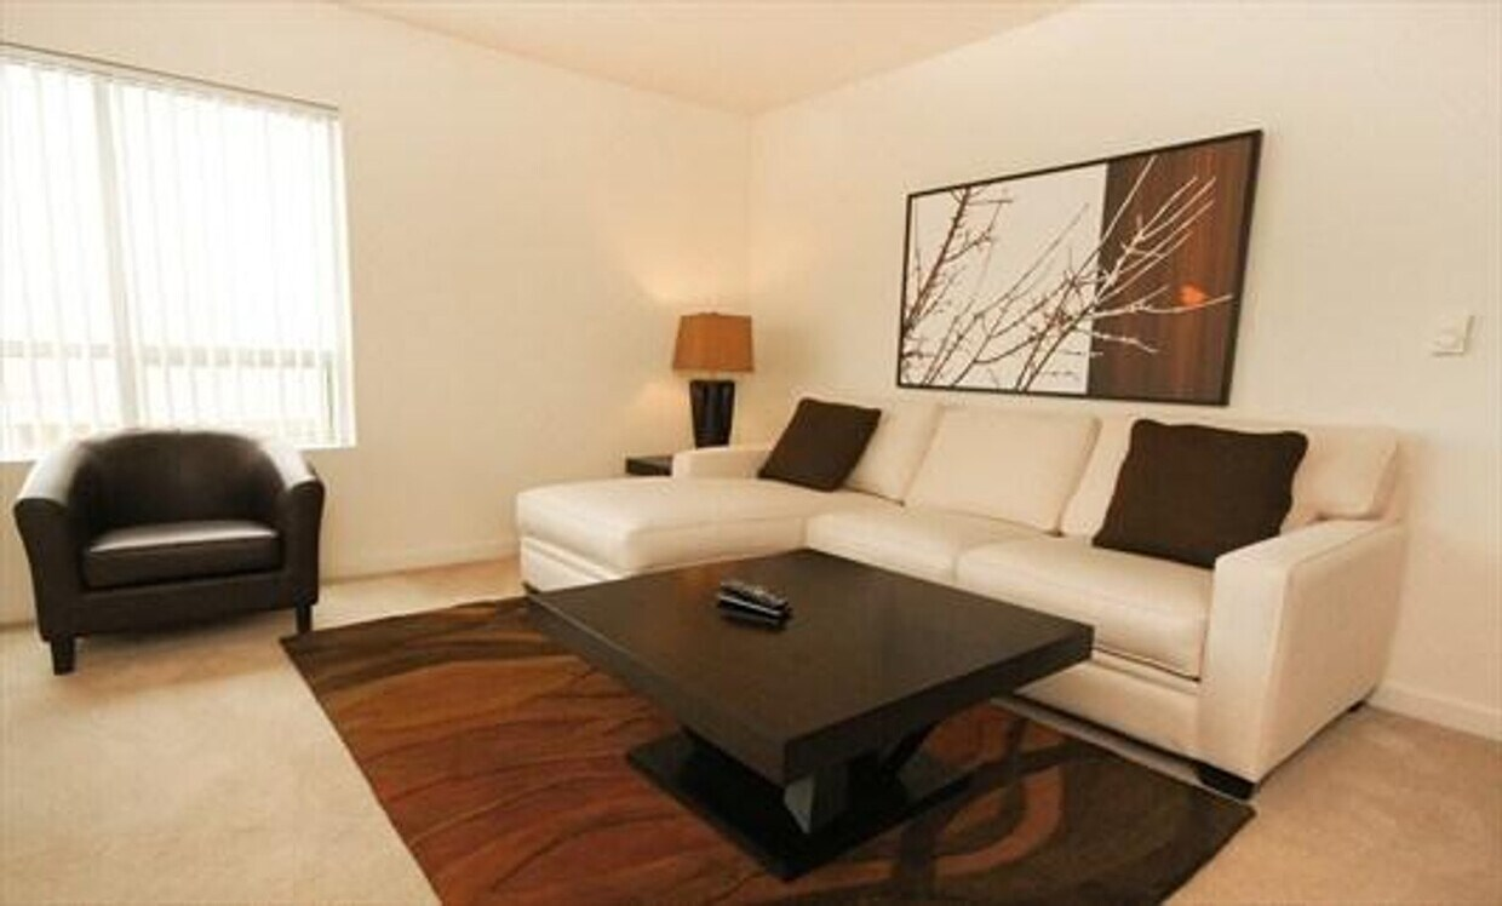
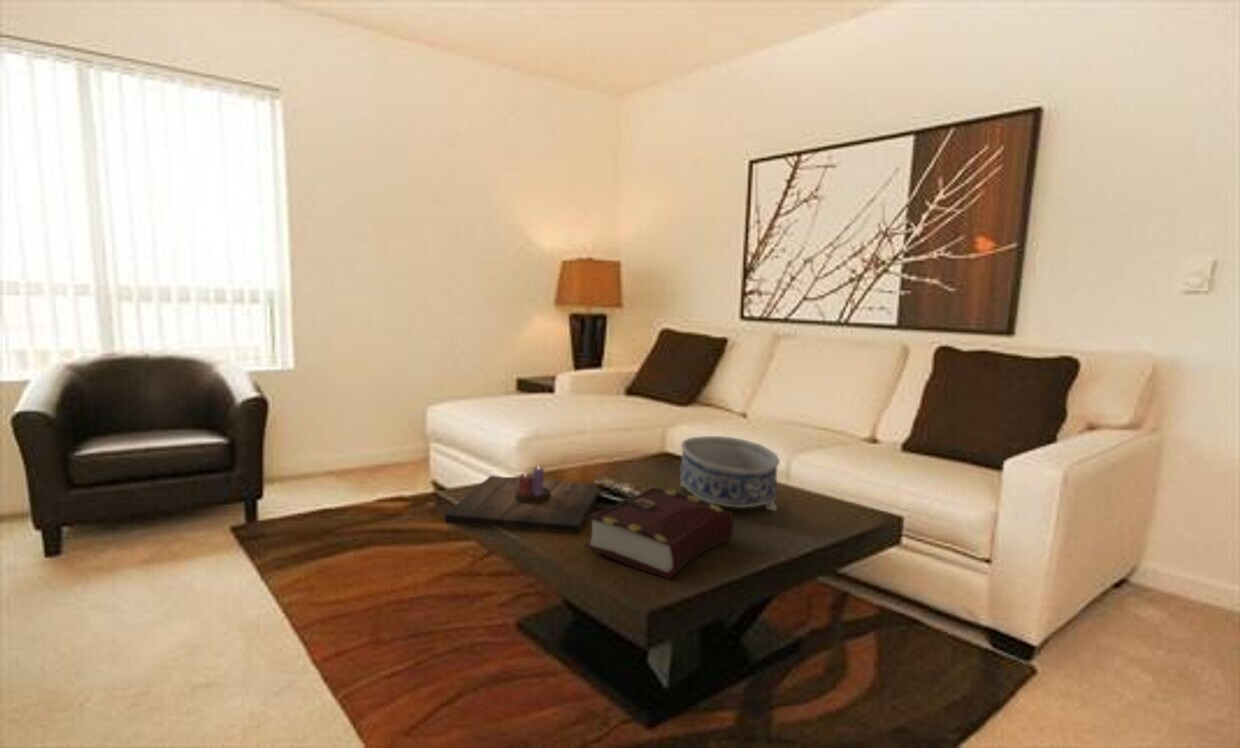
+ book [583,486,734,581]
+ candle [444,465,601,534]
+ decorative bowl [679,435,781,512]
